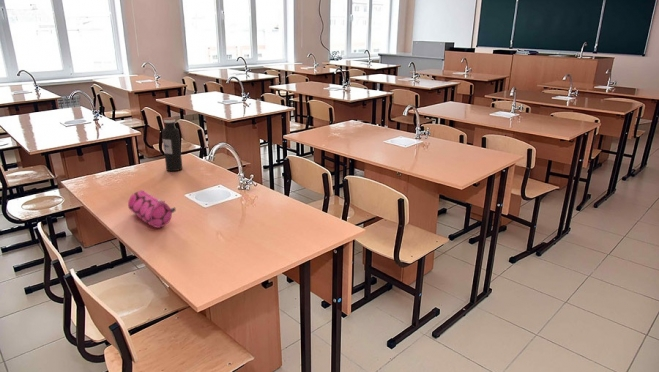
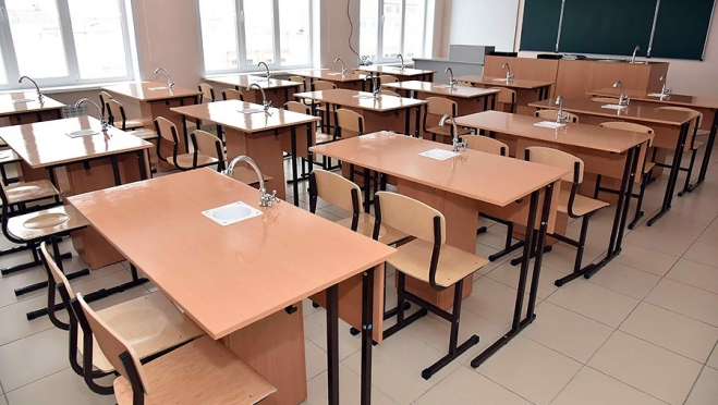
- pencil case [127,189,176,229]
- water bottle [161,116,183,172]
